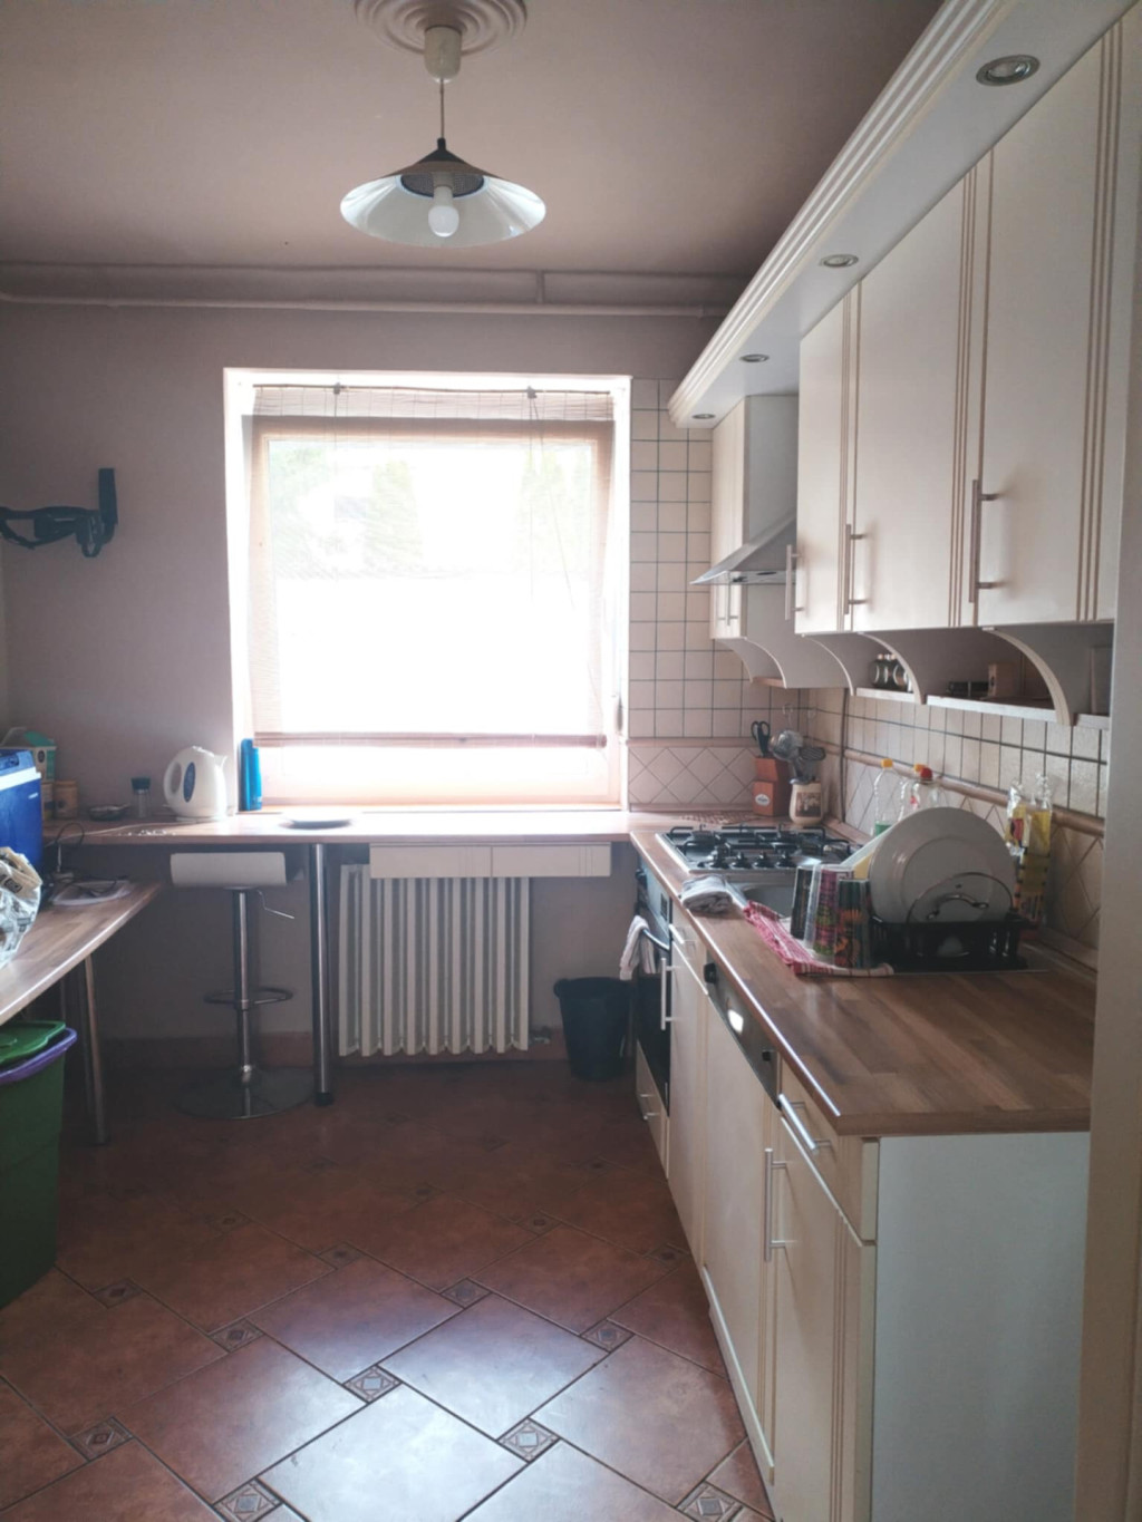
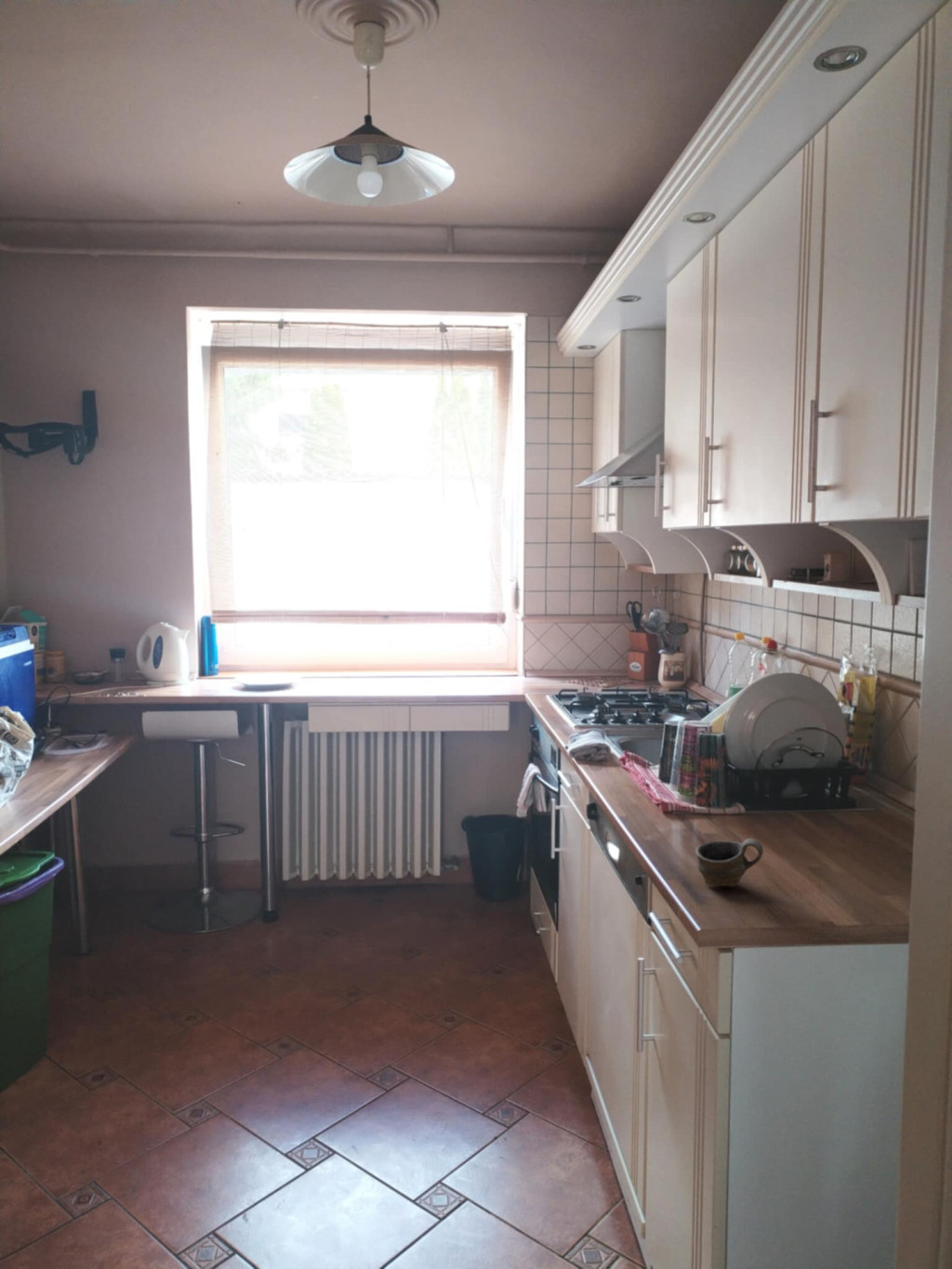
+ cup [694,838,764,888]
